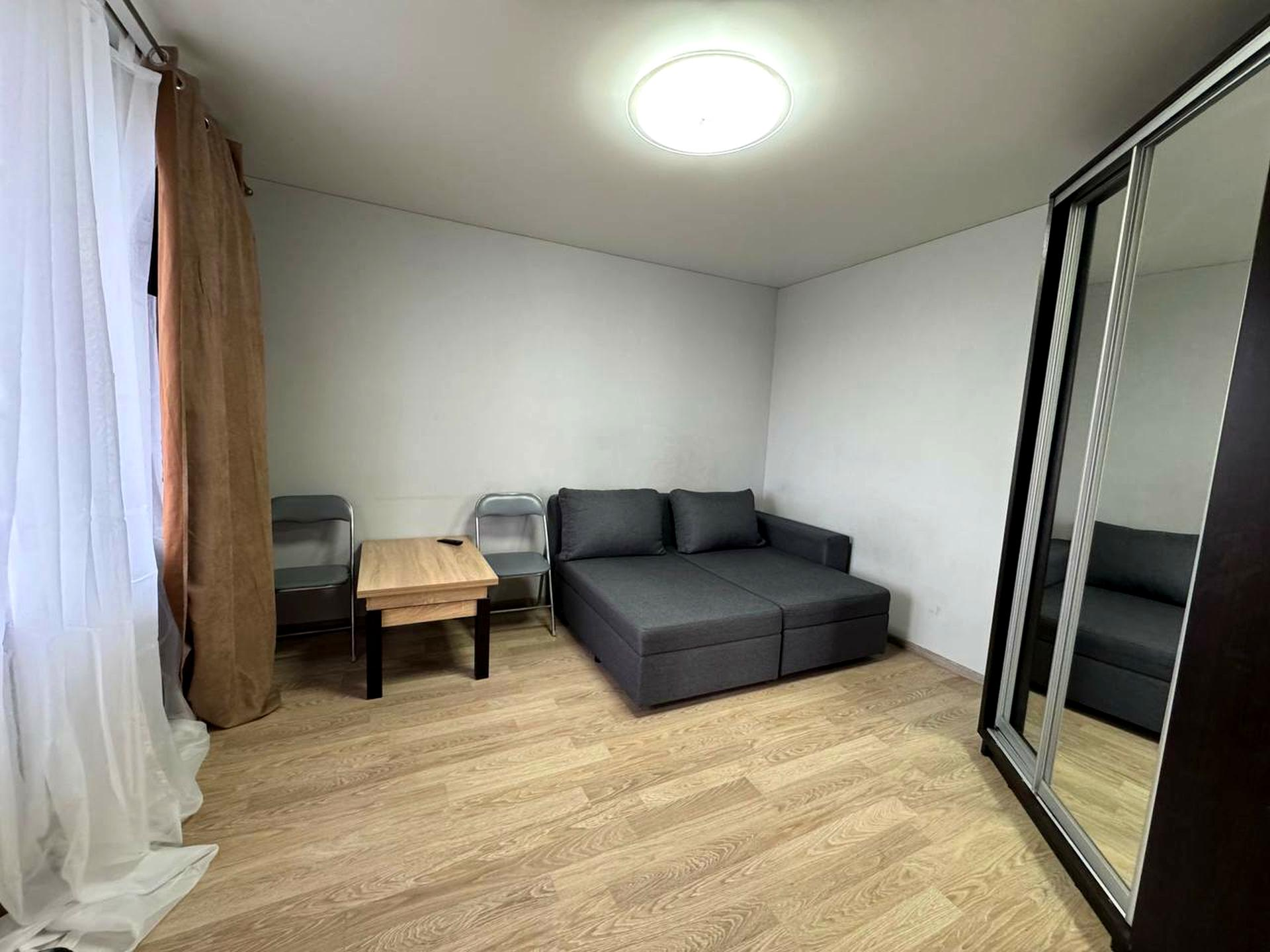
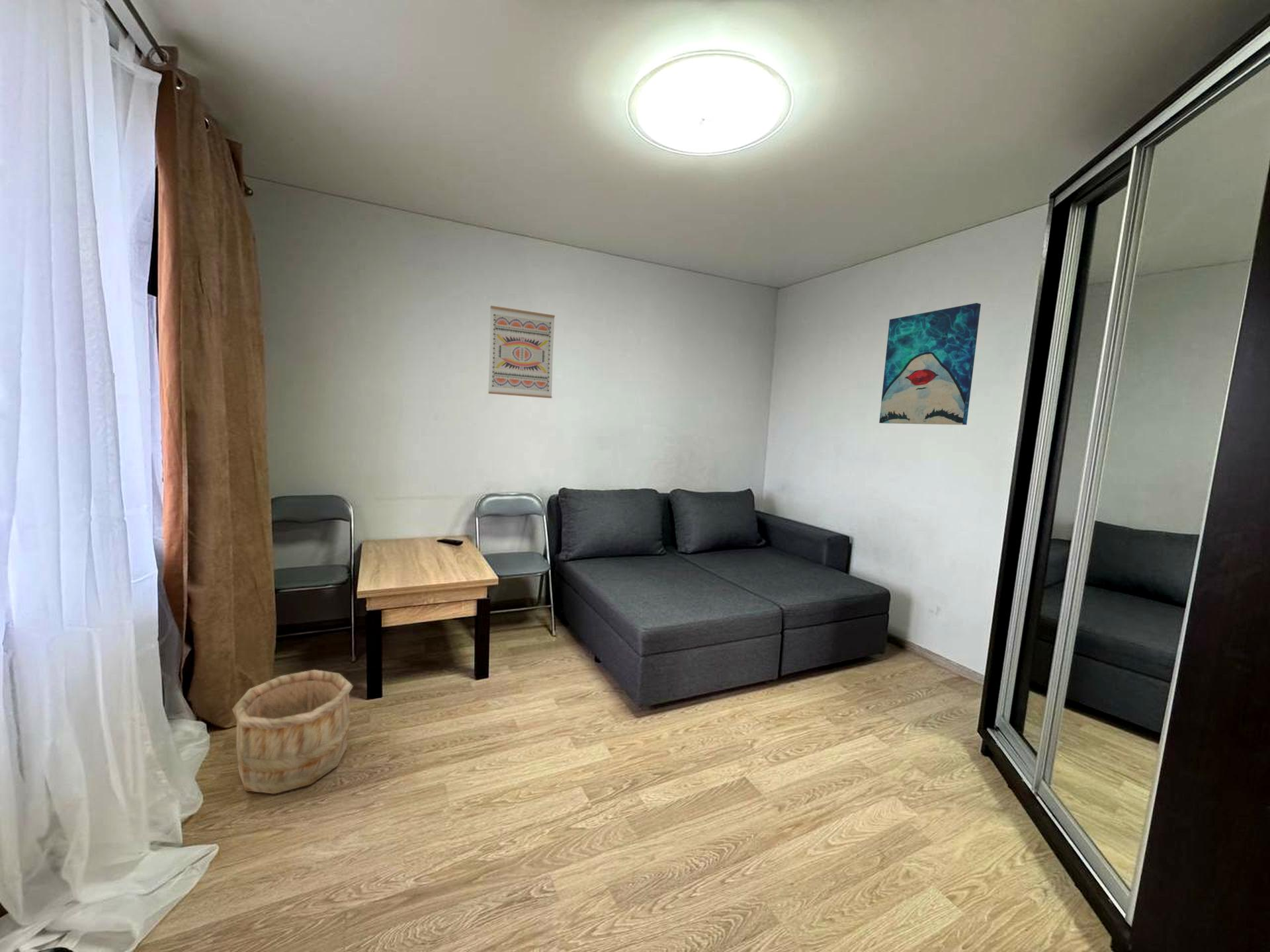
+ wall art [487,305,556,399]
+ wall art [878,302,982,426]
+ wooden bucket [232,669,354,795]
